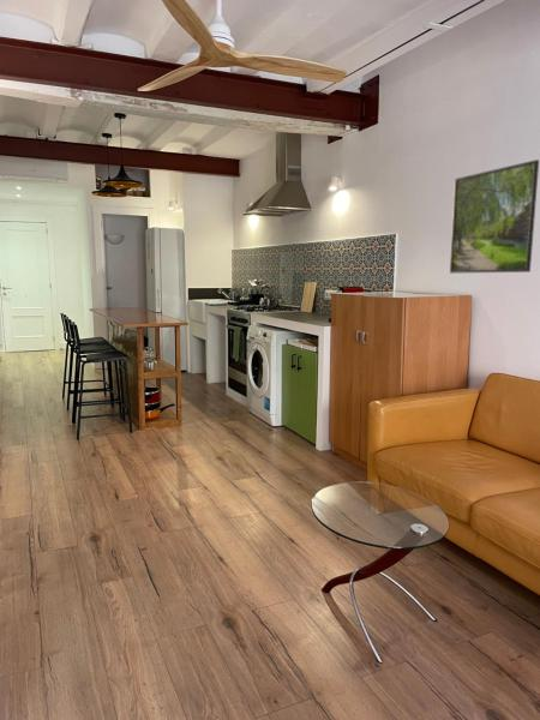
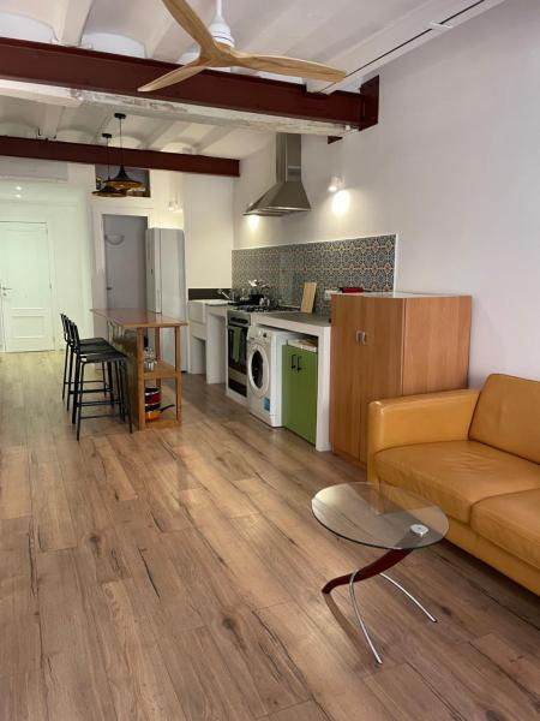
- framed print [449,158,540,275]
